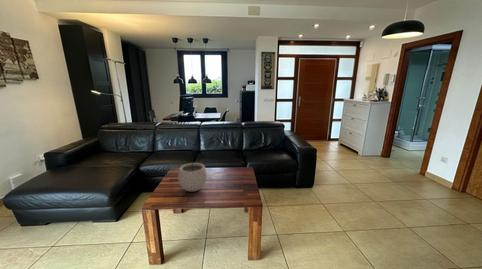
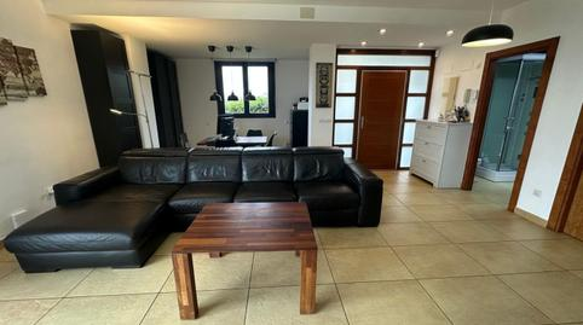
- plant pot [177,156,208,192]
